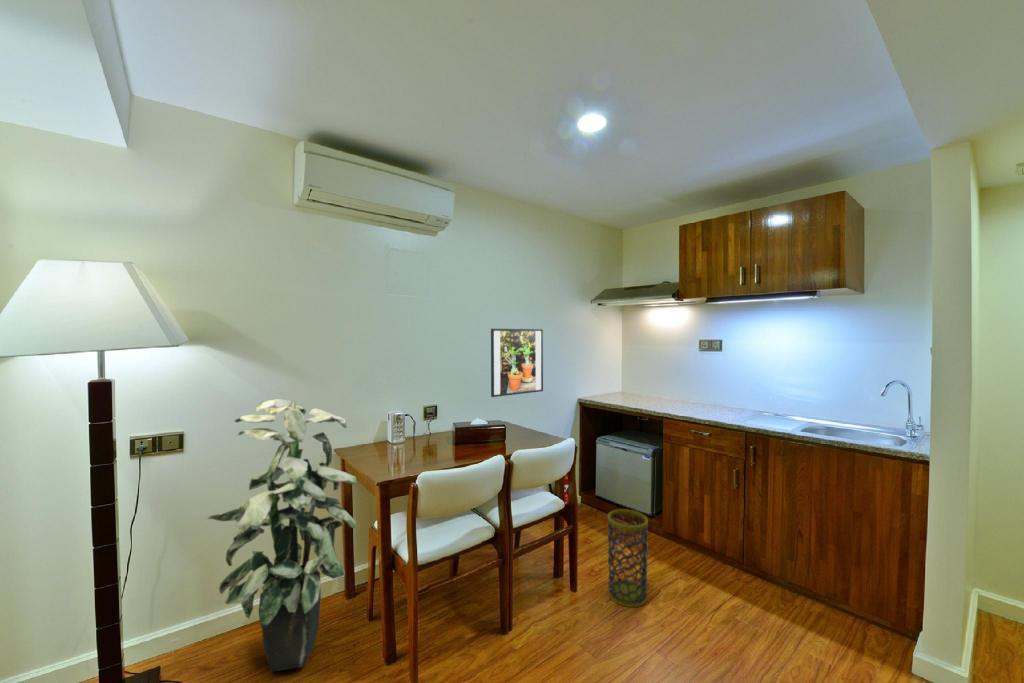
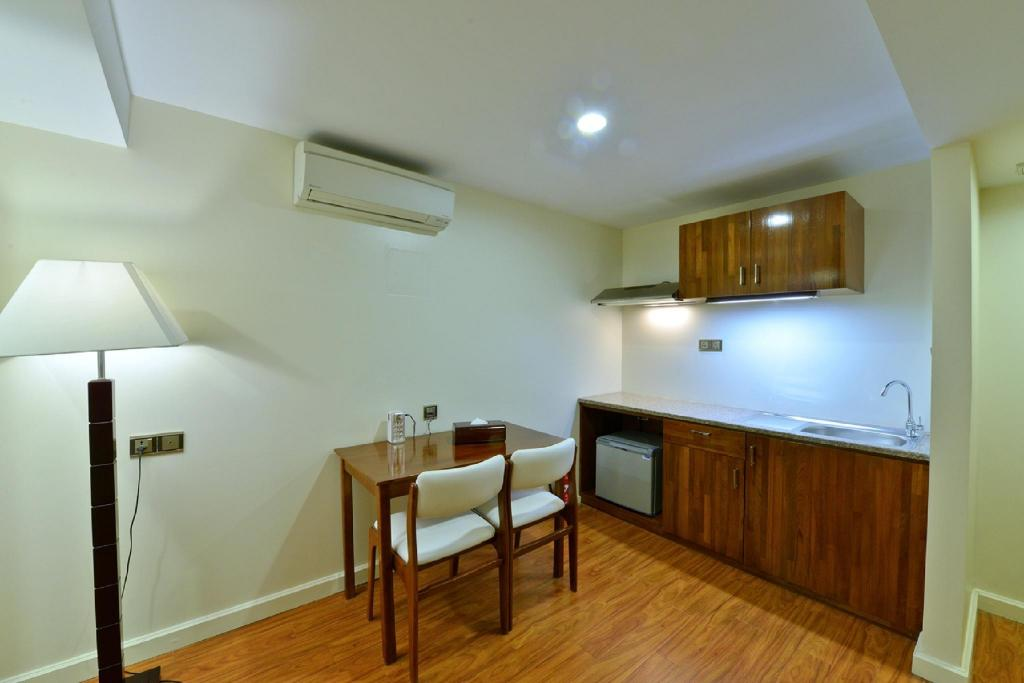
- trash can [607,508,649,608]
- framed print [490,328,544,398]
- indoor plant [206,398,358,672]
